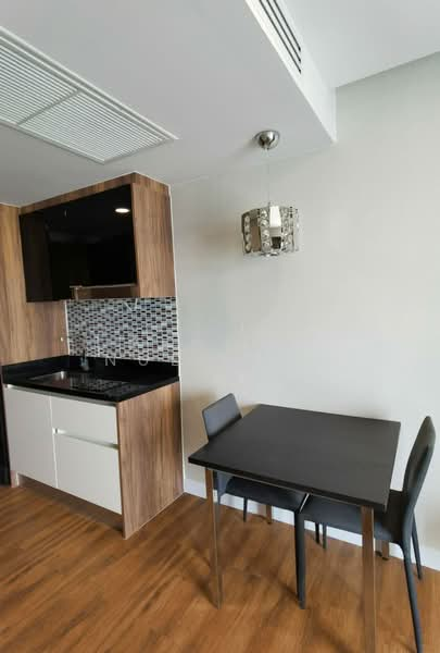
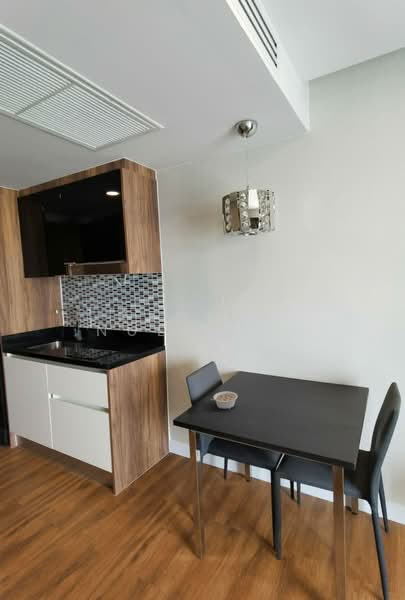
+ legume [210,390,239,410]
